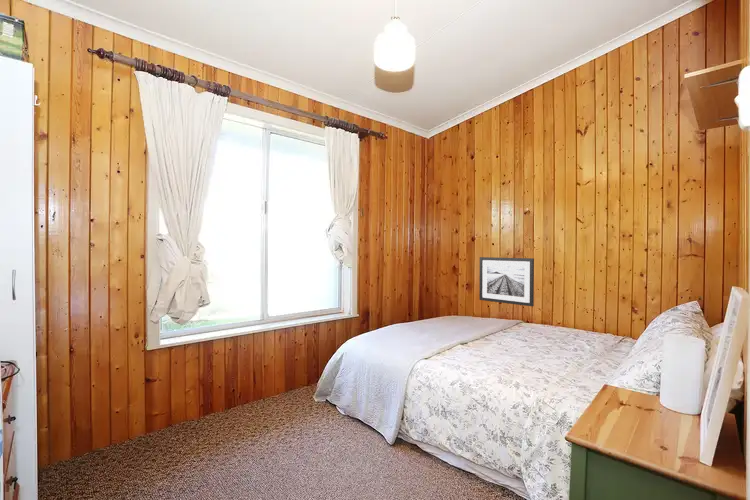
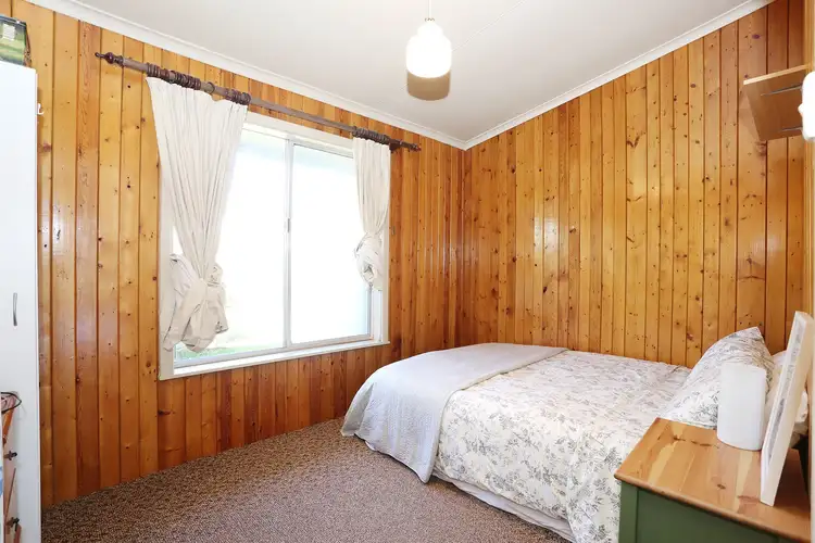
- wall art [478,256,535,307]
